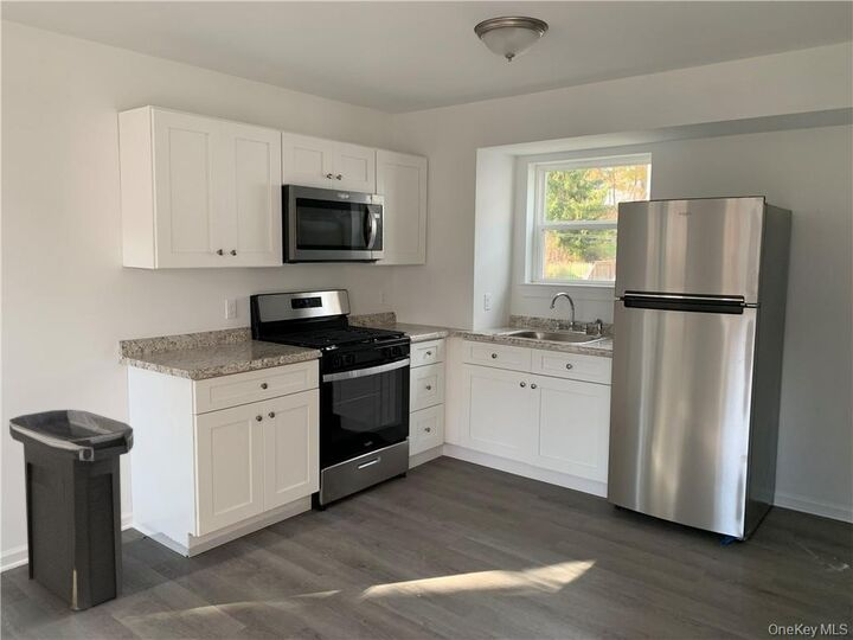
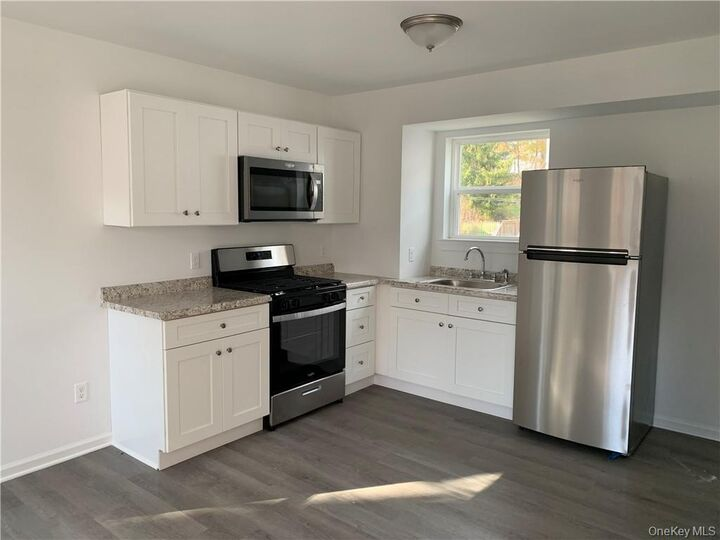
- trash can [8,409,135,610]
